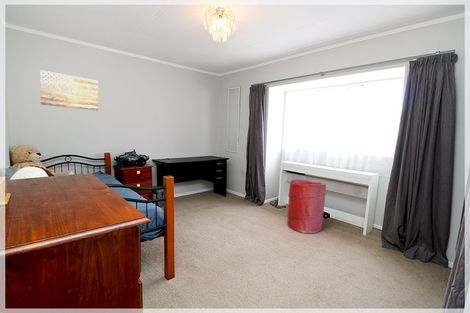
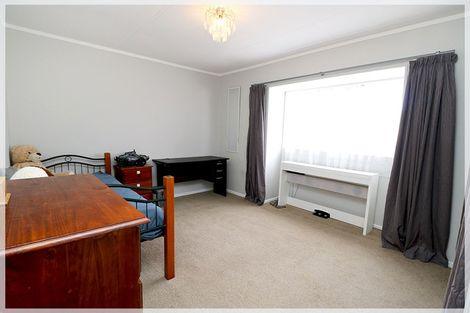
- wall art [39,69,99,111]
- laundry hamper [286,178,327,234]
